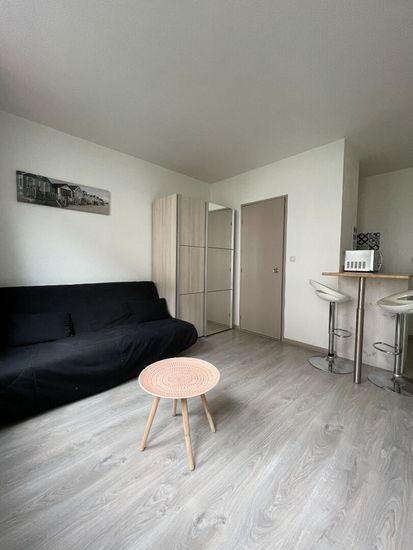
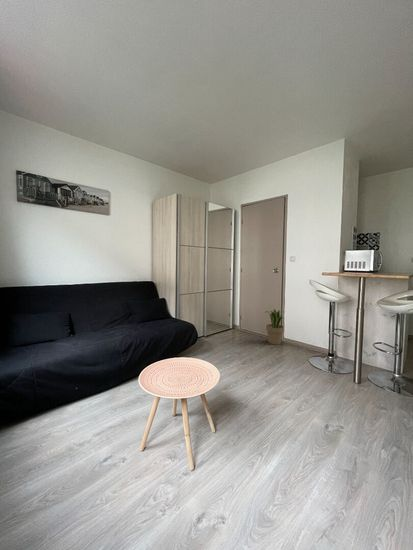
+ potted plant [265,308,285,346]
